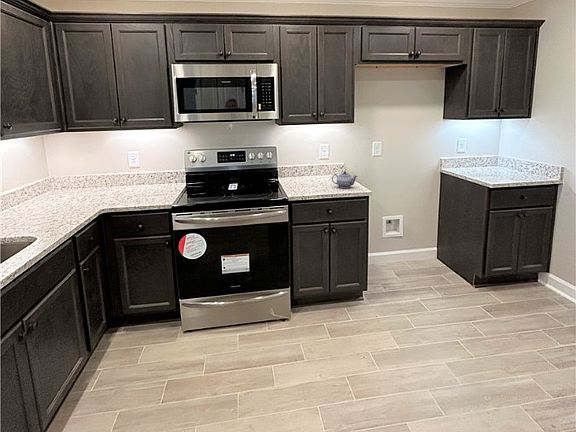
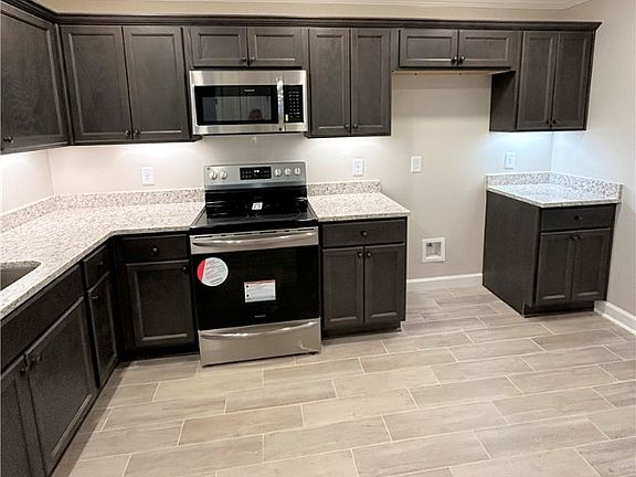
- teapot [331,171,358,189]
